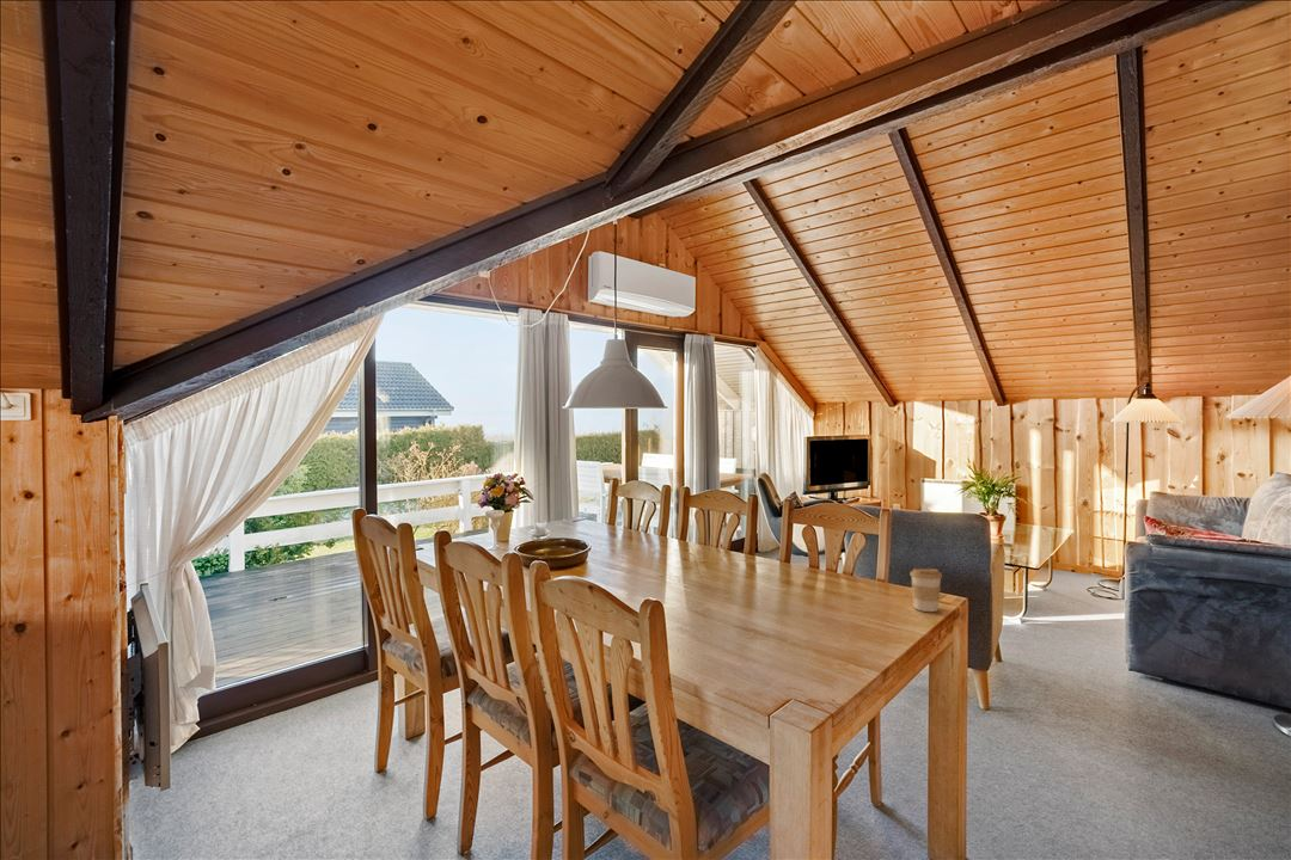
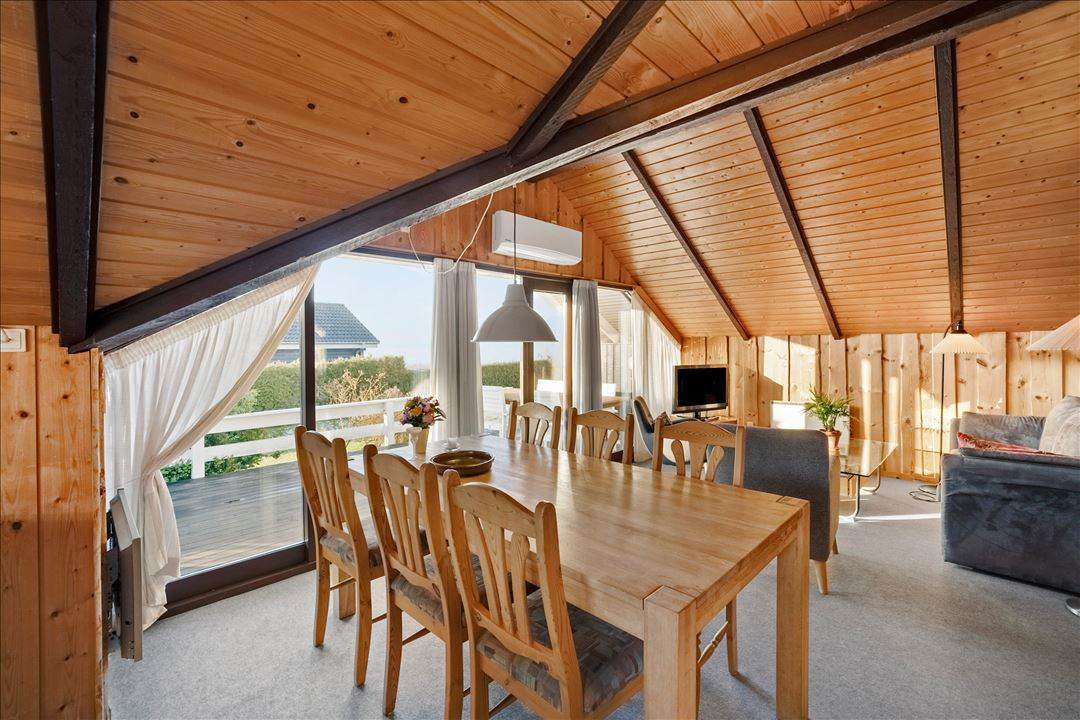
- coffee cup [908,567,943,613]
